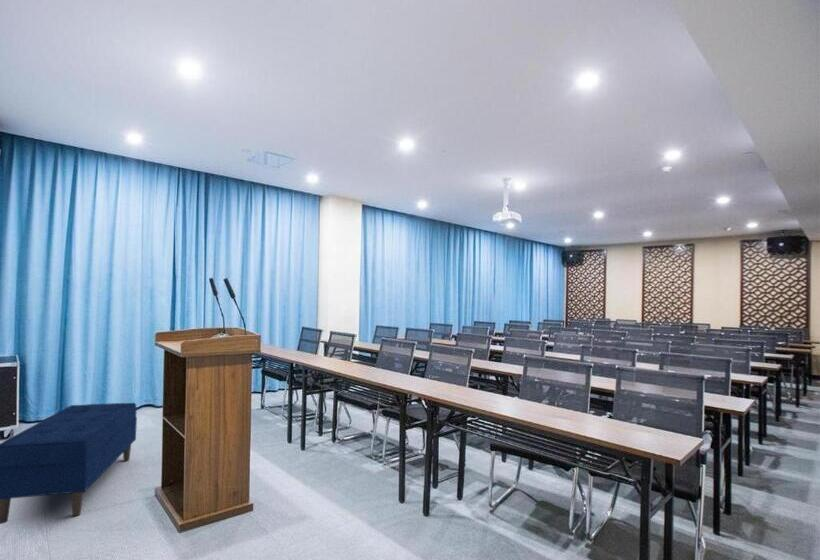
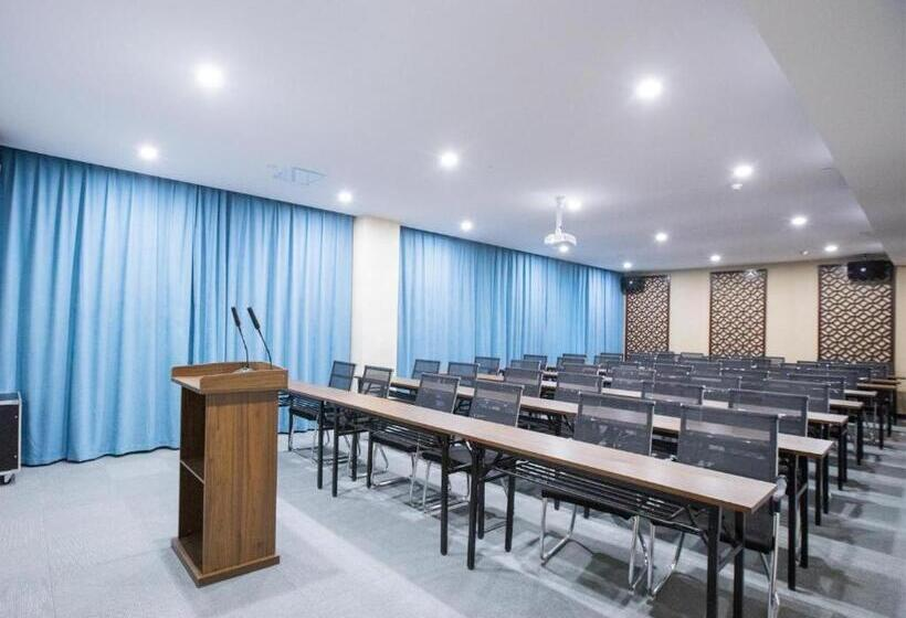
- bench [0,402,138,525]
